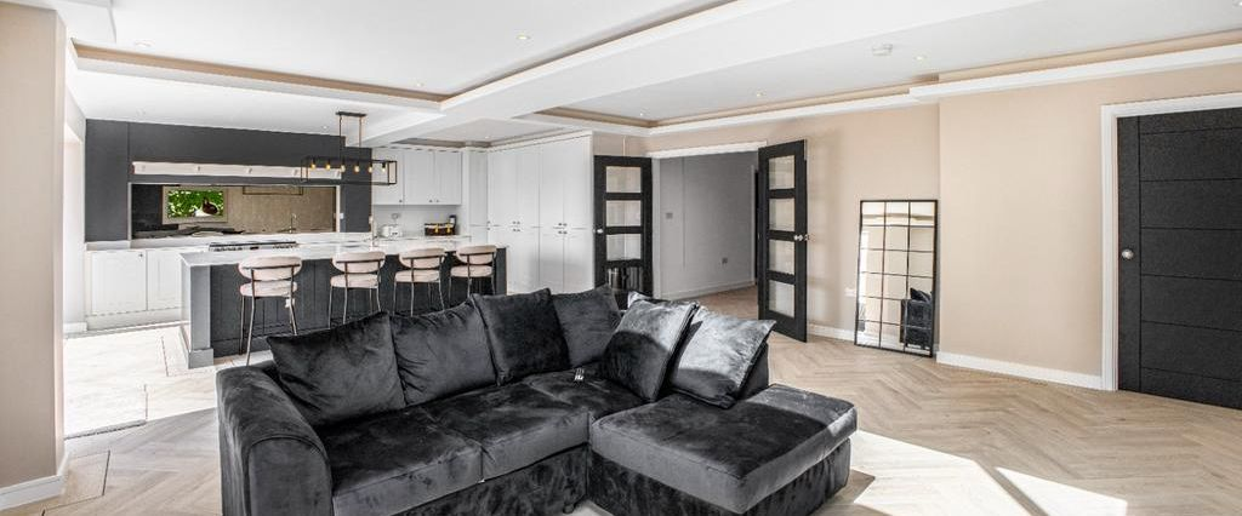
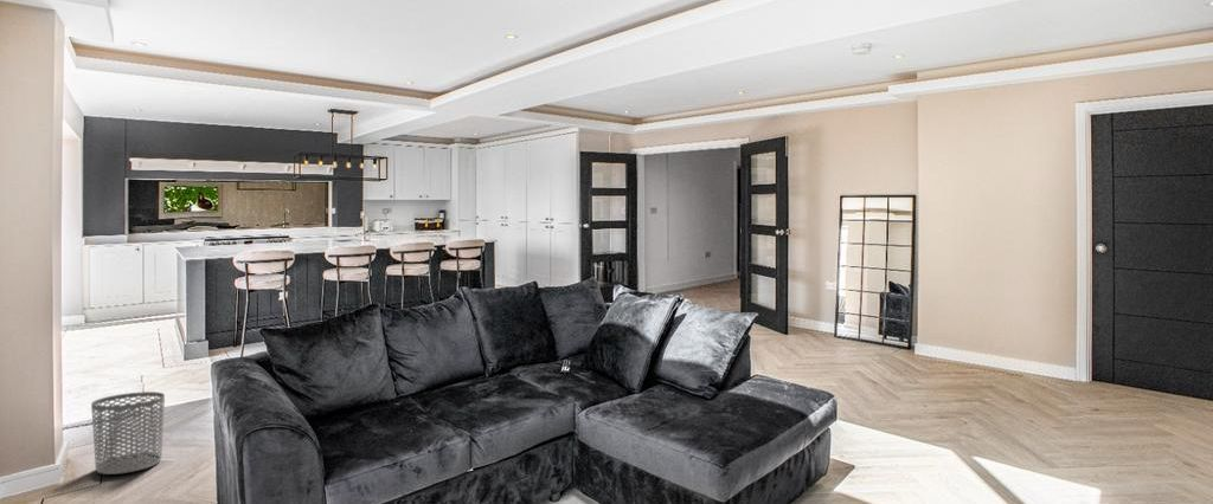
+ waste bin [90,390,166,476]
